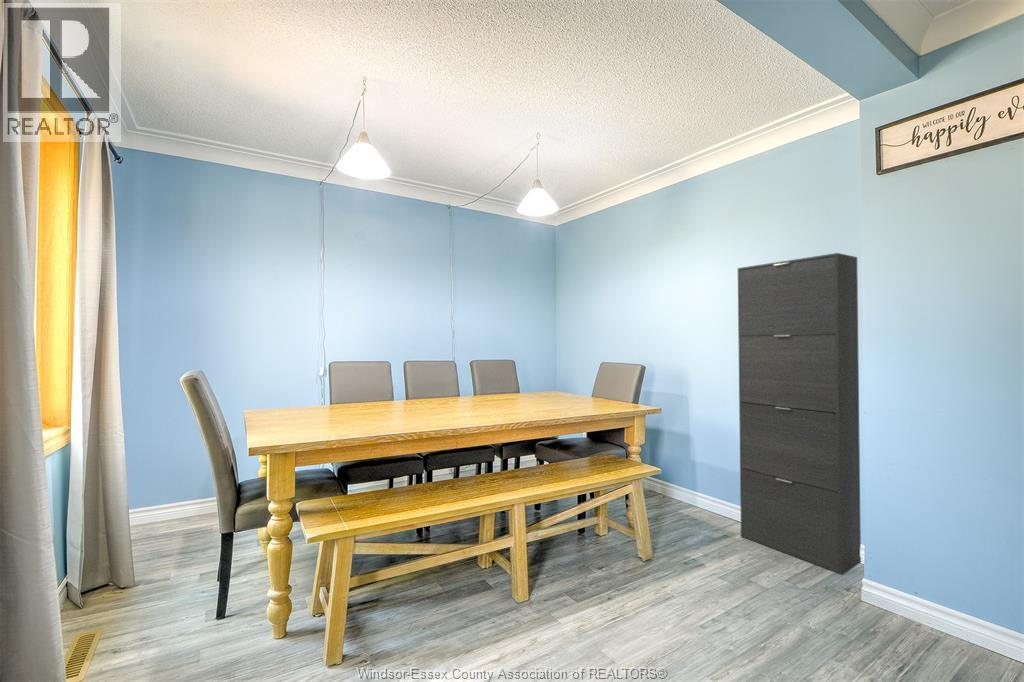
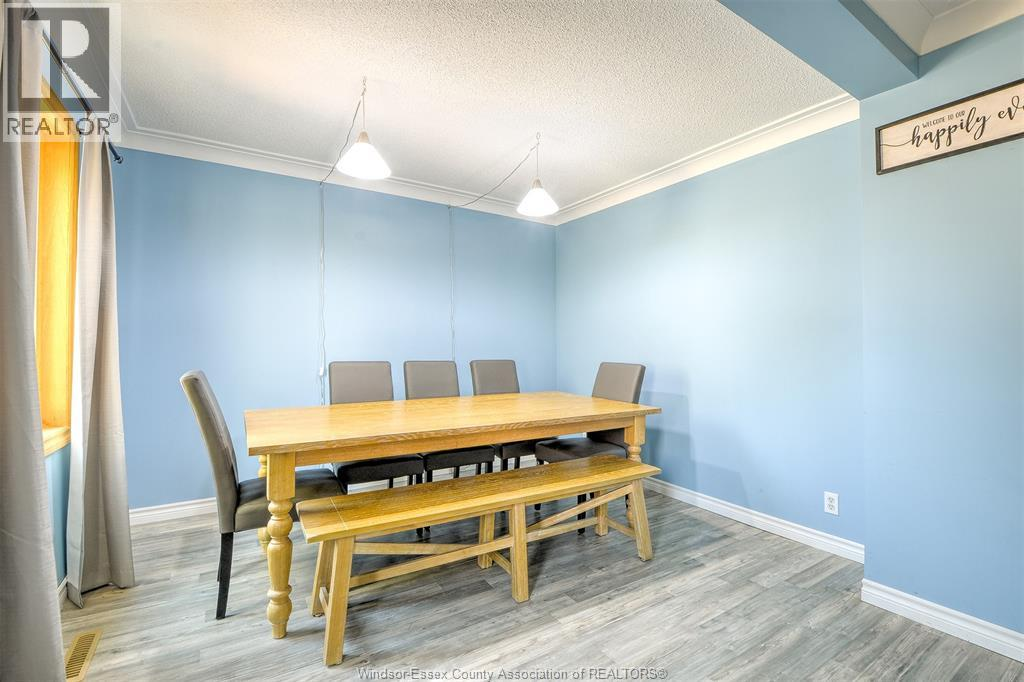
- cabinet [737,252,862,576]
